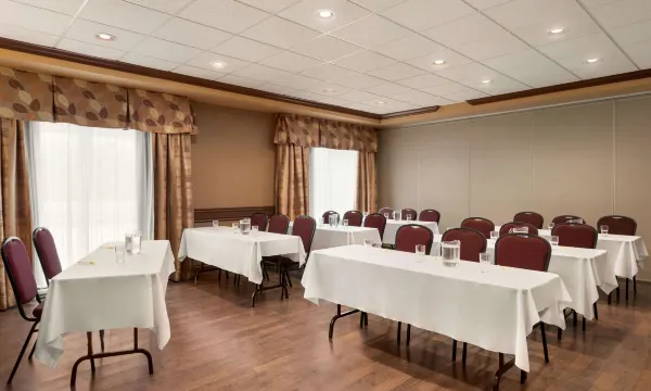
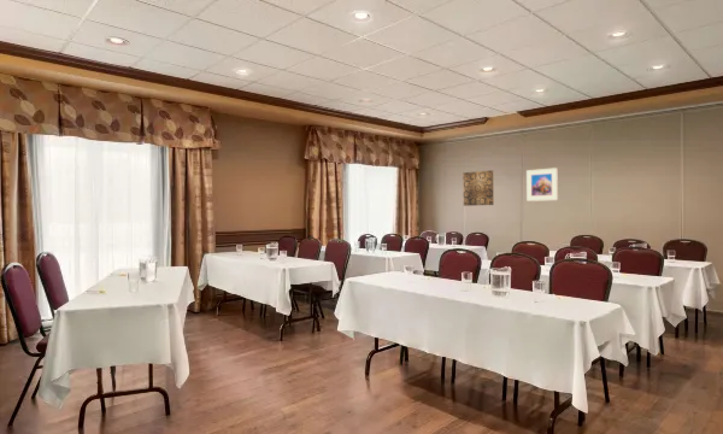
+ wall art [462,169,495,207]
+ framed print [525,166,559,203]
